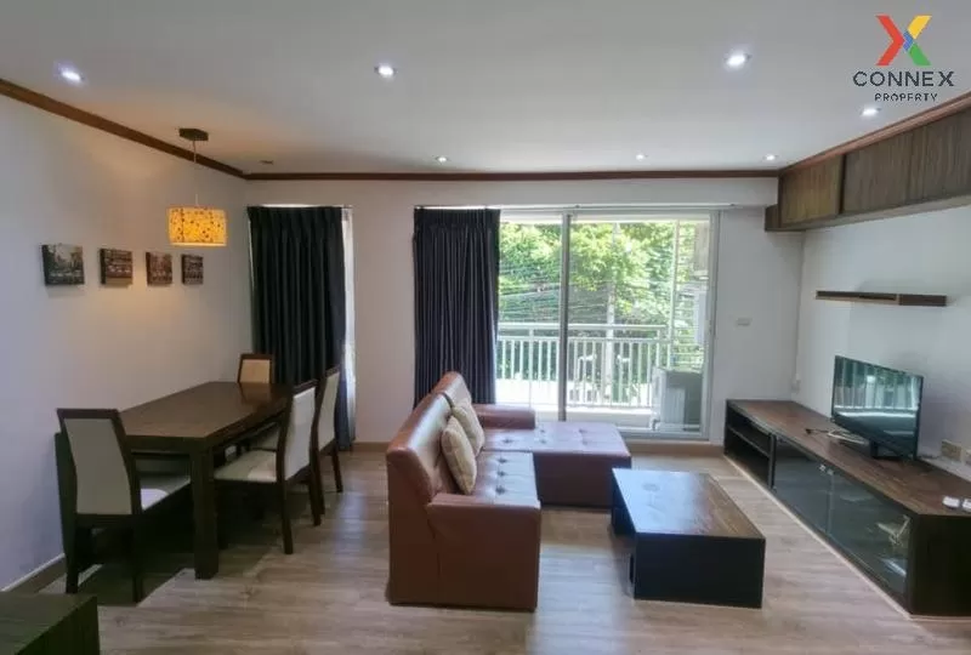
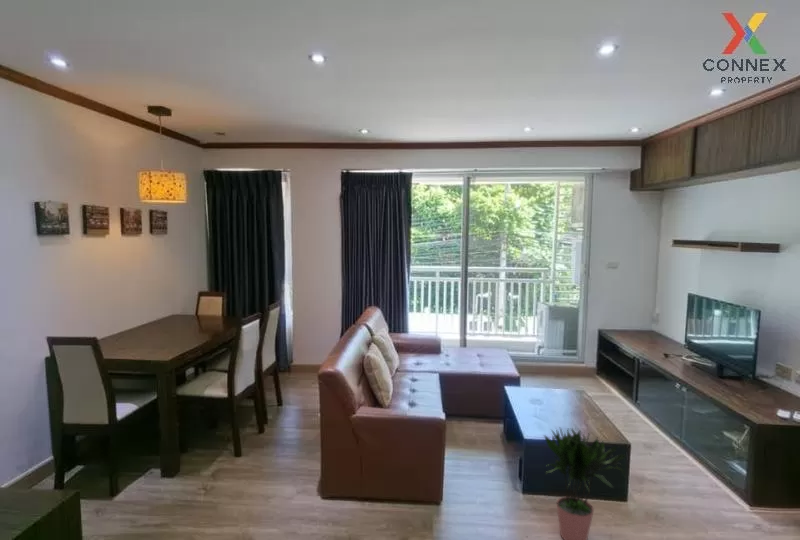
+ potted plant [542,425,628,540]
